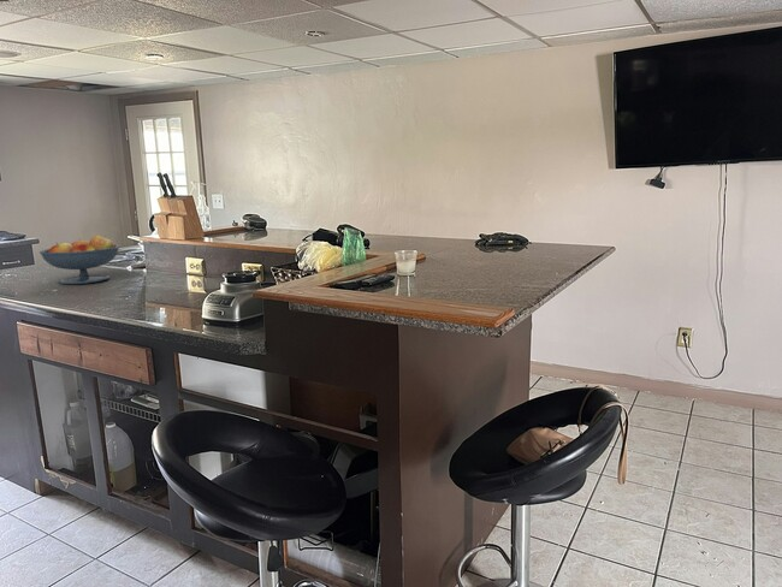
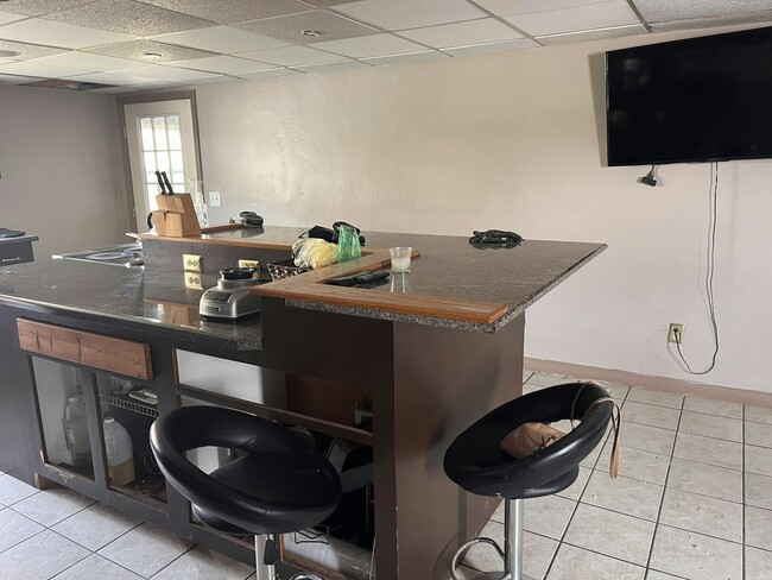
- fruit bowl [38,235,120,285]
